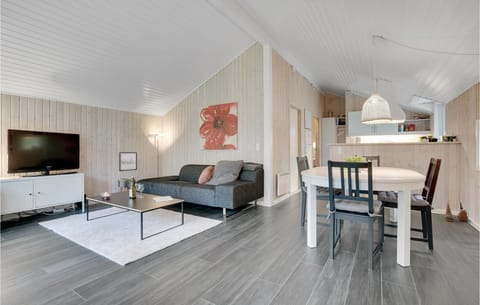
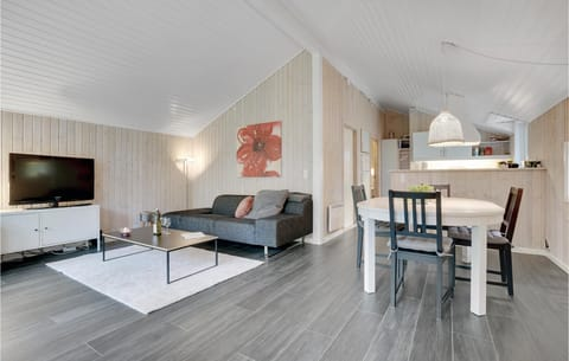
- stacking toy [444,202,469,223]
- wall art [118,151,138,172]
